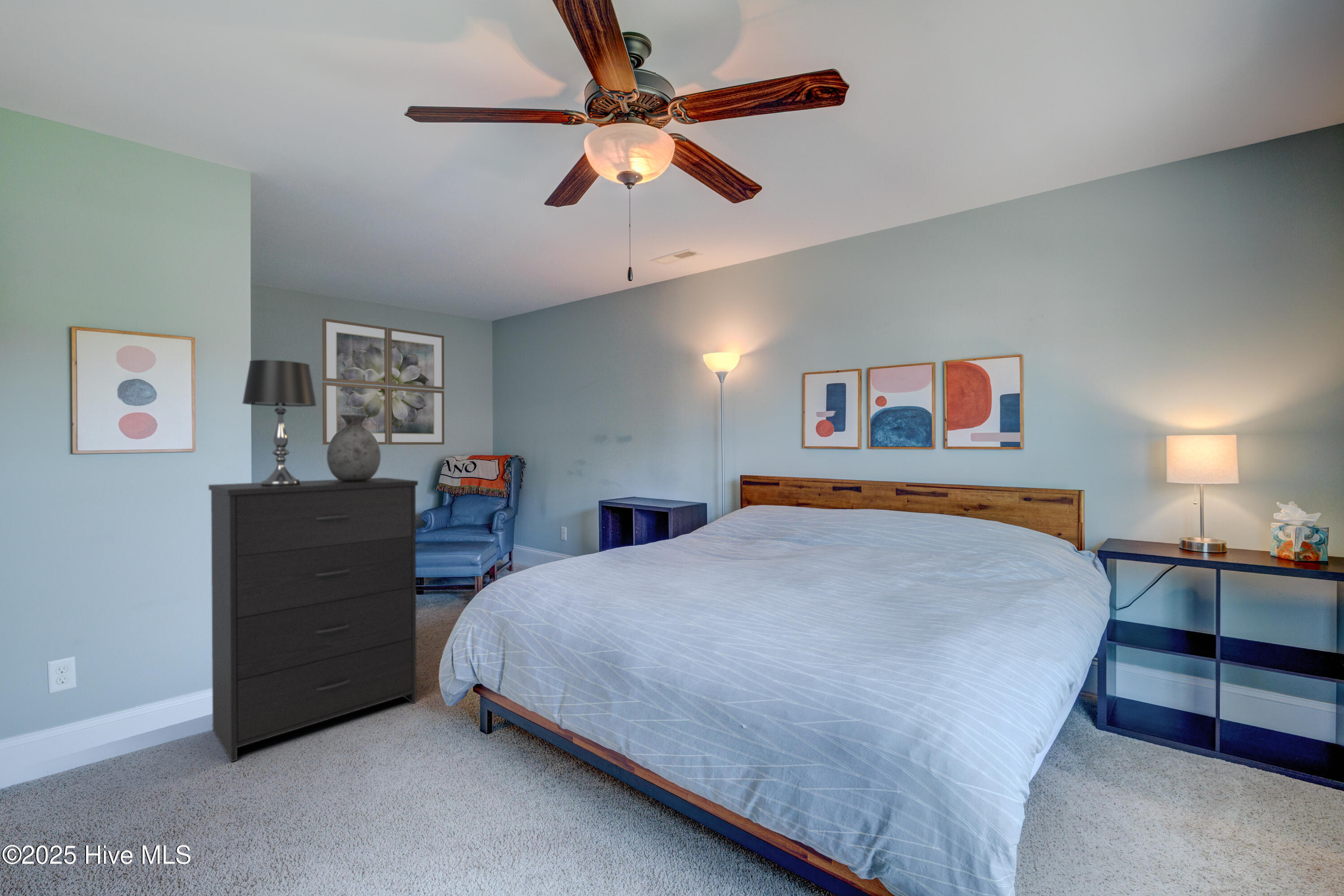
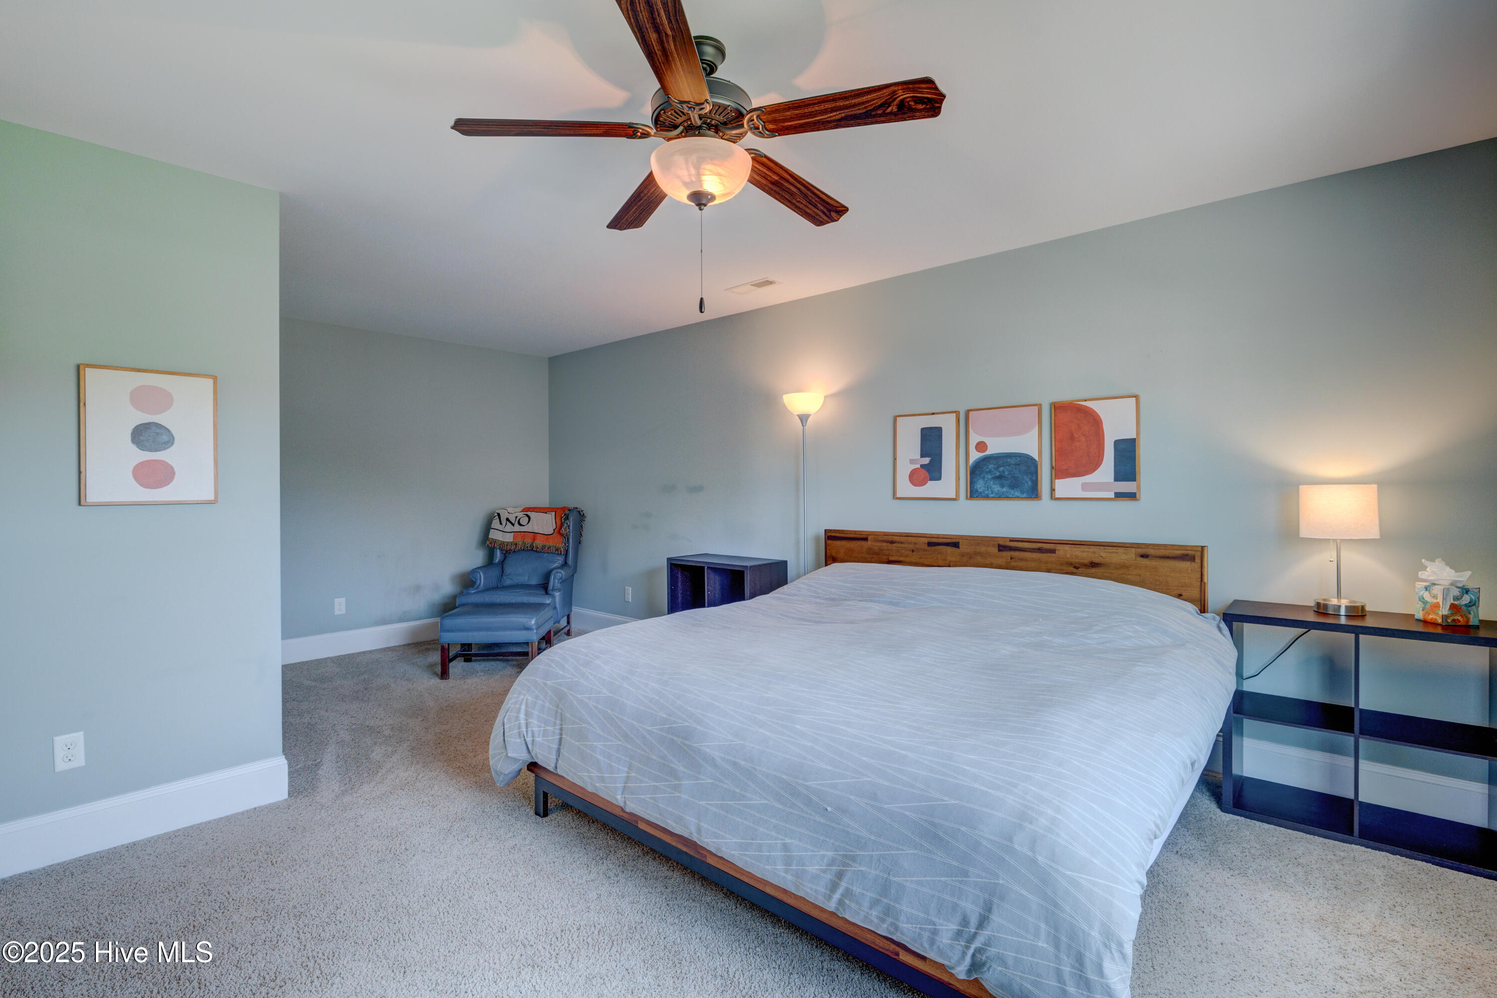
- vase [327,415,381,481]
- dresser [208,477,418,762]
- table lamp [241,359,317,486]
- wall art [322,318,445,445]
